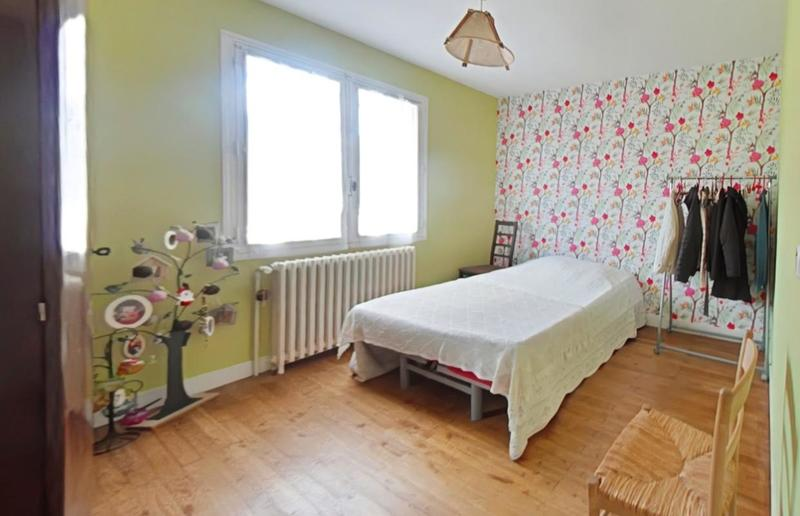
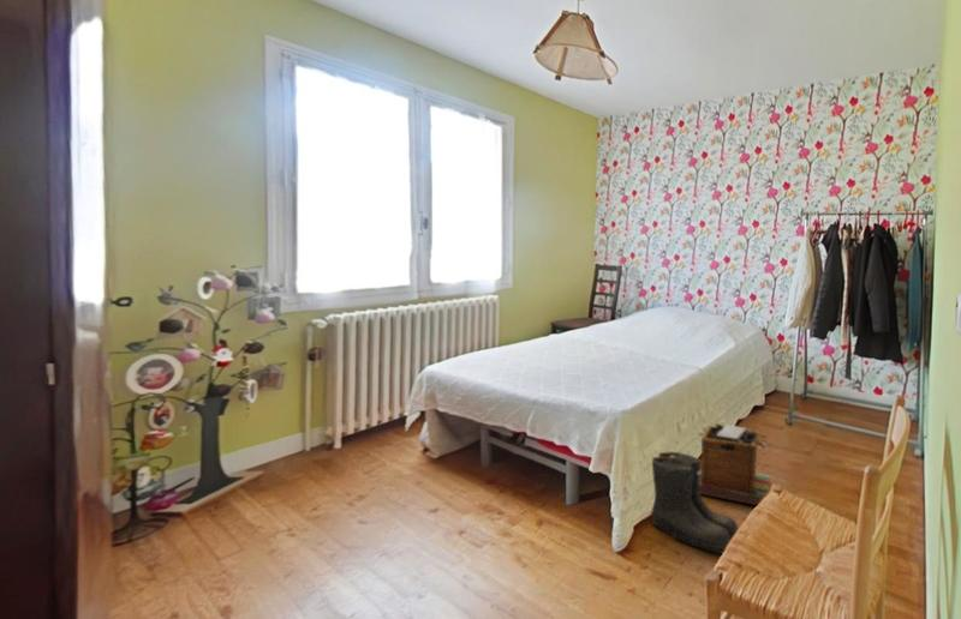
+ clothes hamper [697,422,772,506]
+ boots [651,451,740,555]
